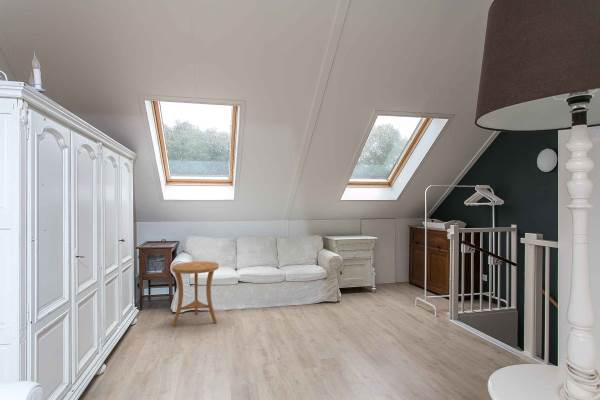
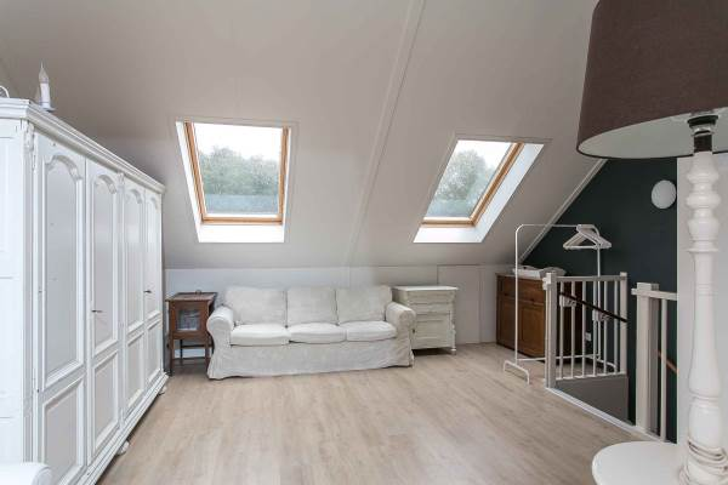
- side table [171,261,220,328]
